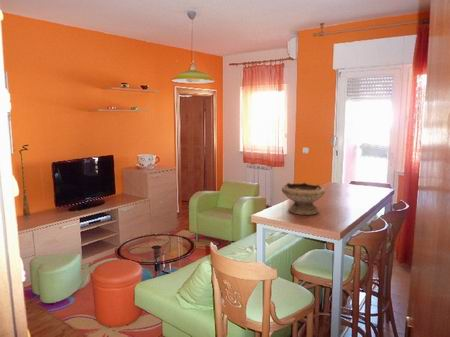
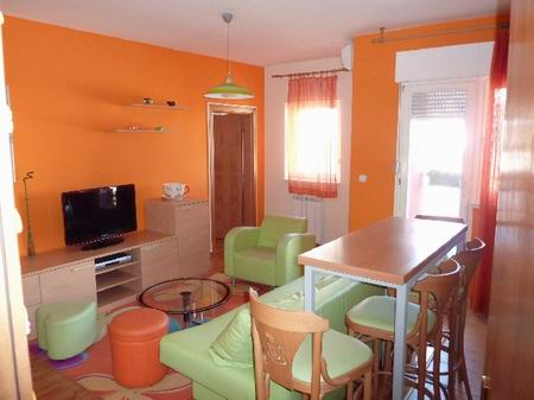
- bowl [281,181,326,216]
